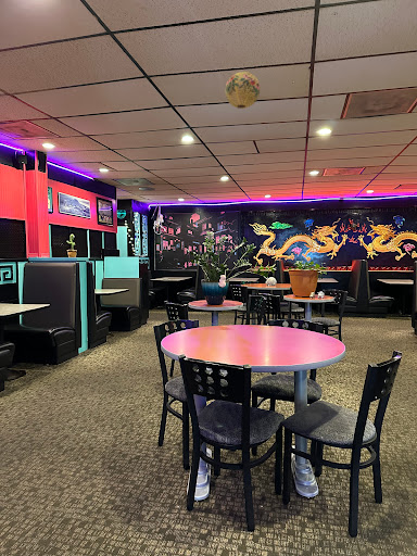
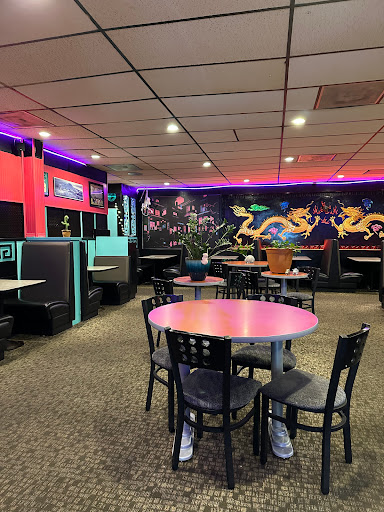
- paper lantern [224,71,262,110]
